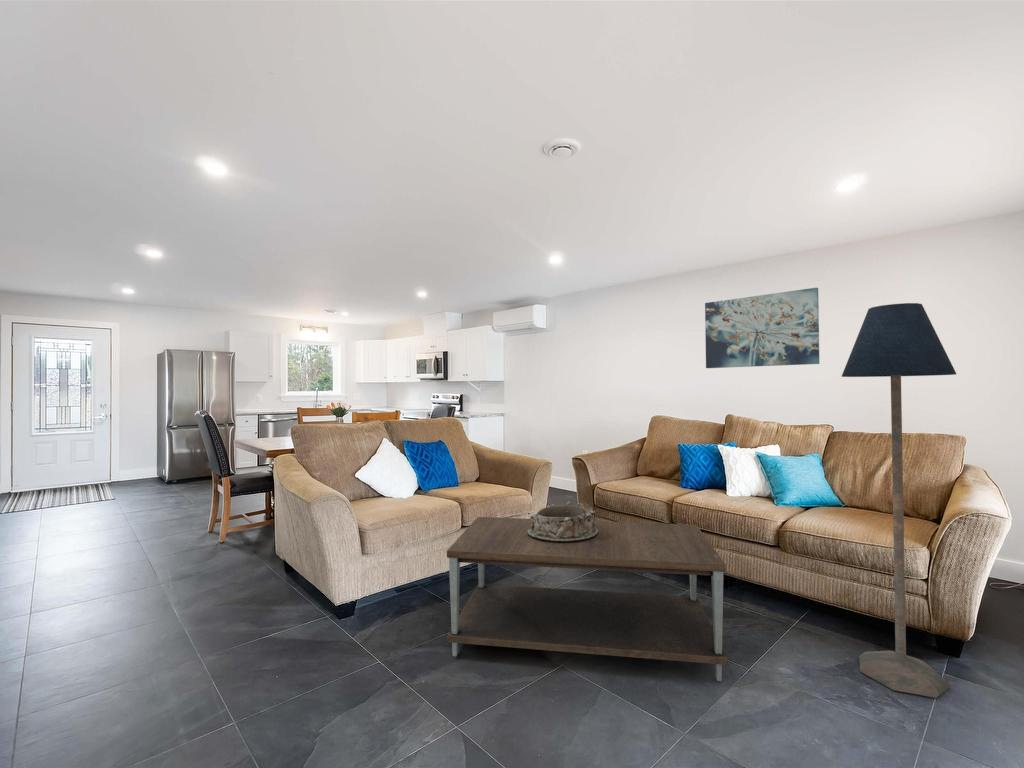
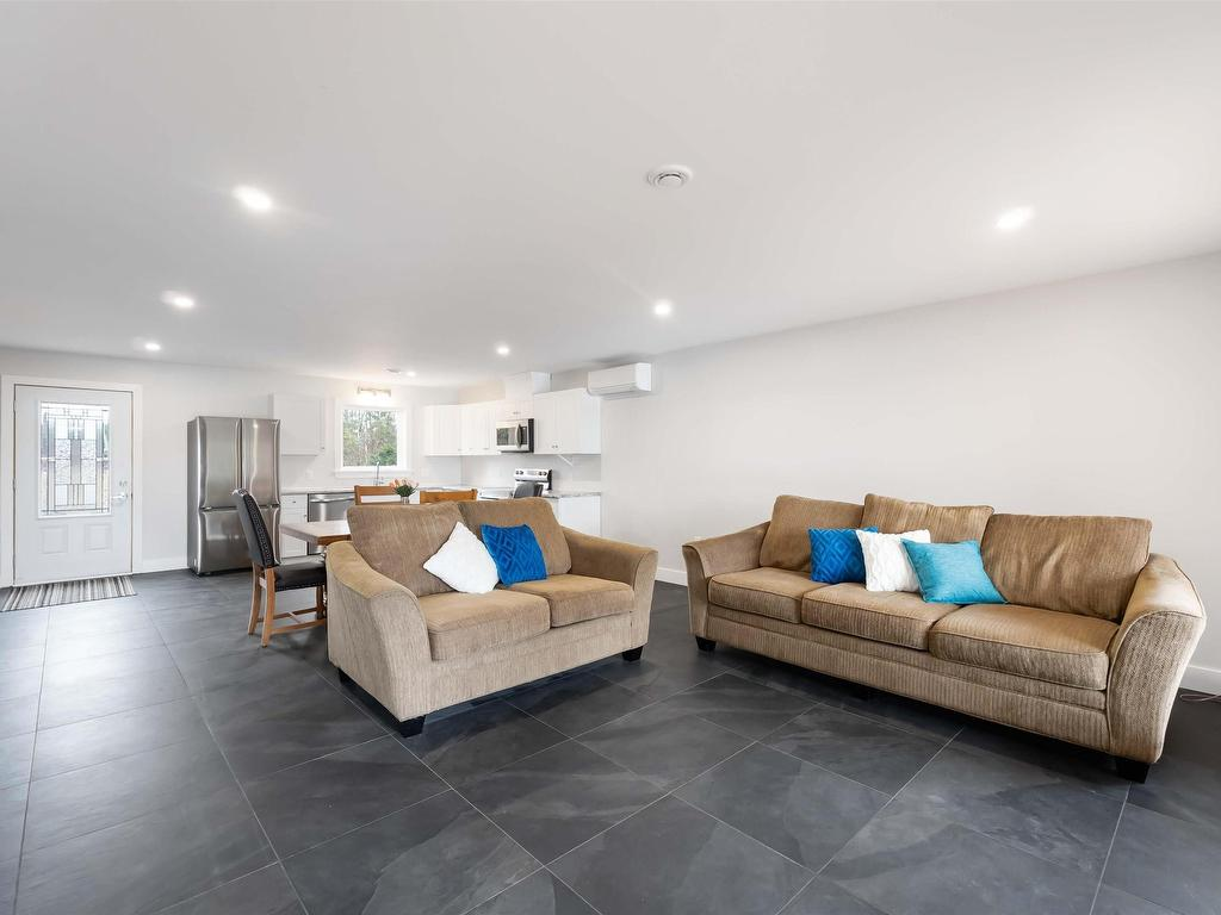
- coffee table [446,516,728,682]
- floor lamp [841,302,957,699]
- wall art [704,287,820,369]
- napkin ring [527,501,598,543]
